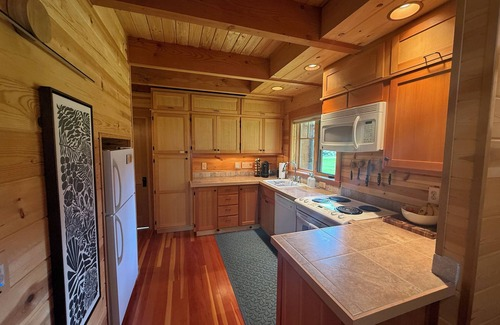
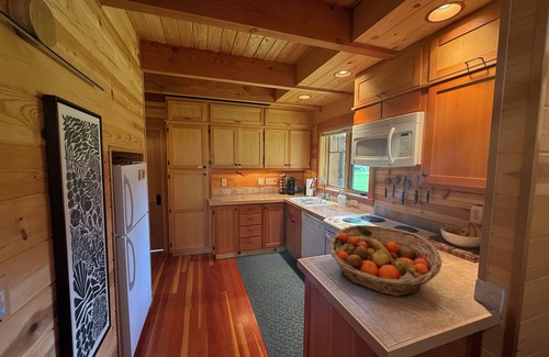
+ fruit basket [328,224,442,298]
